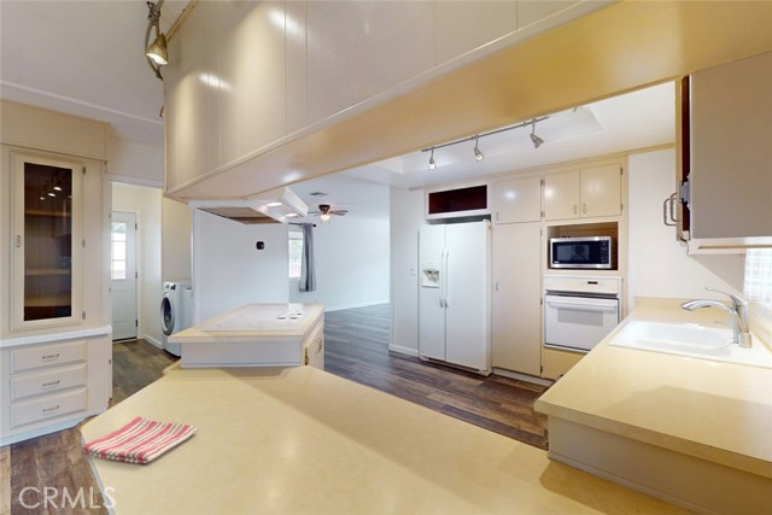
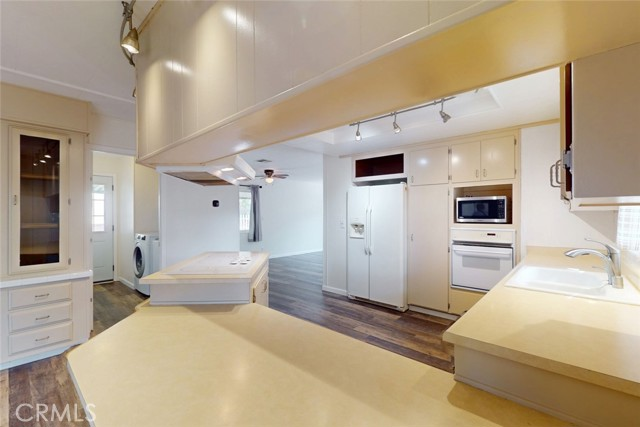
- dish towel [82,415,198,464]
